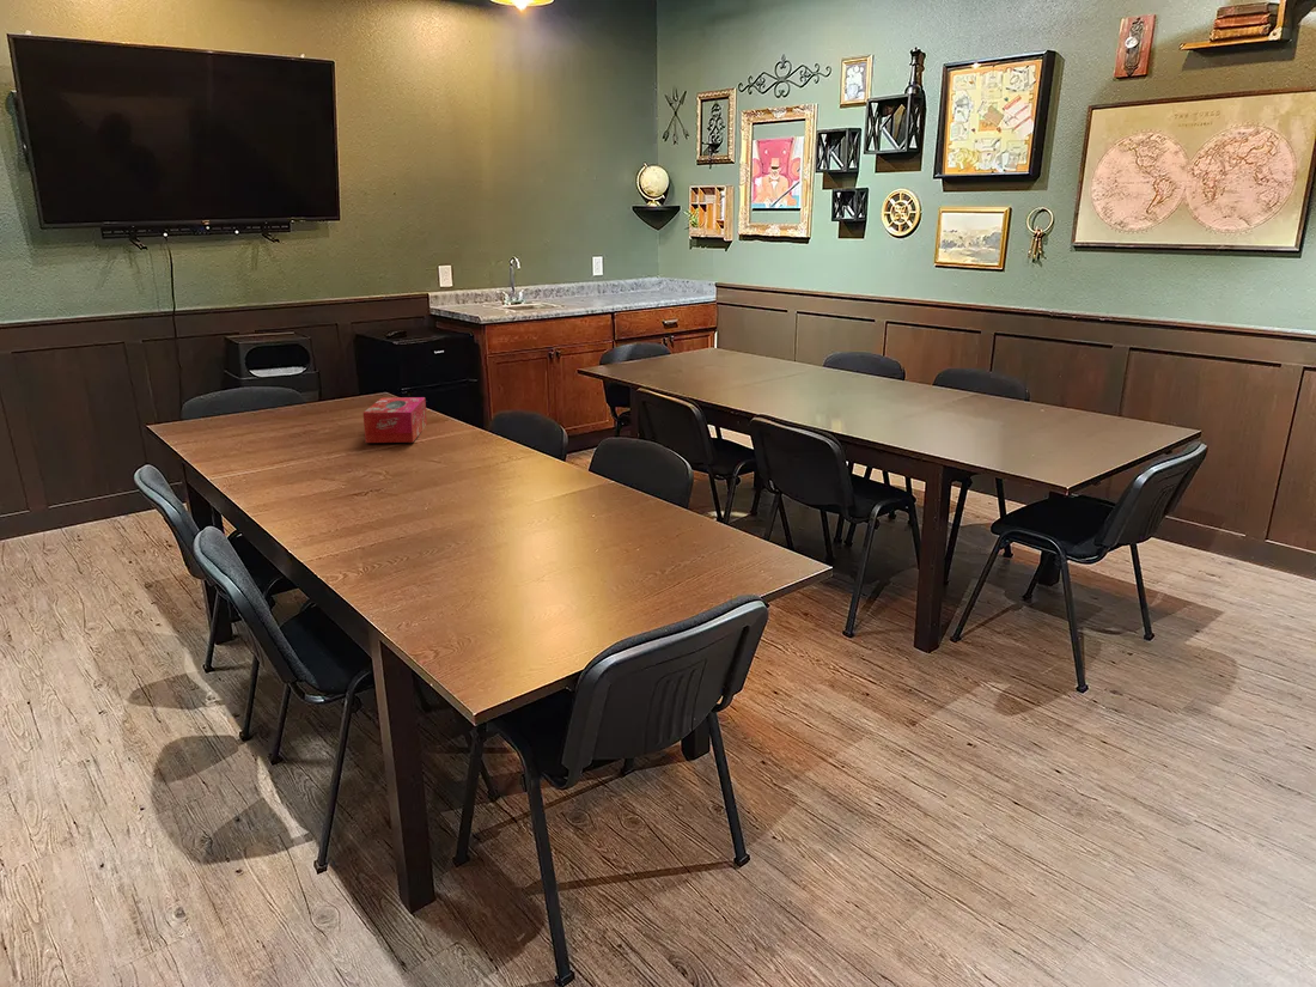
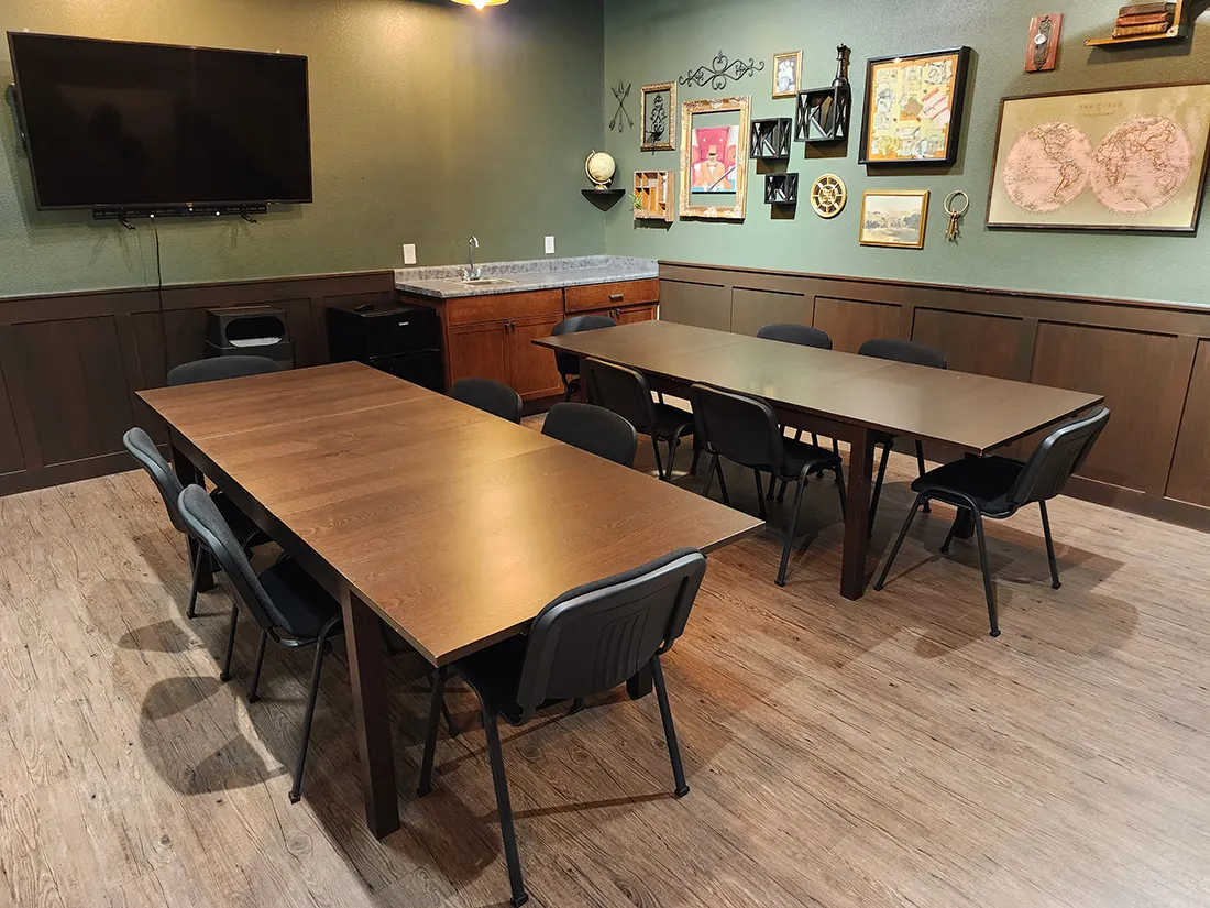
- tissue box [362,396,428,444]
